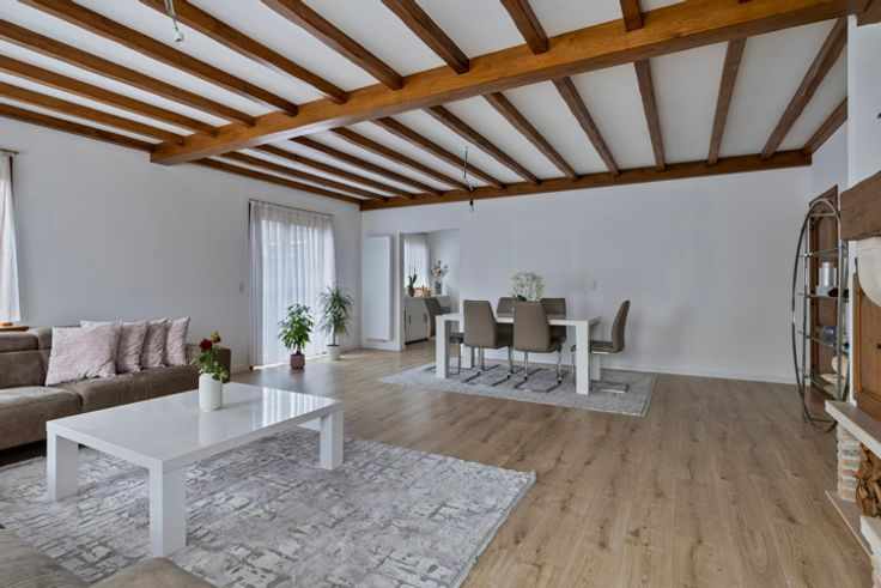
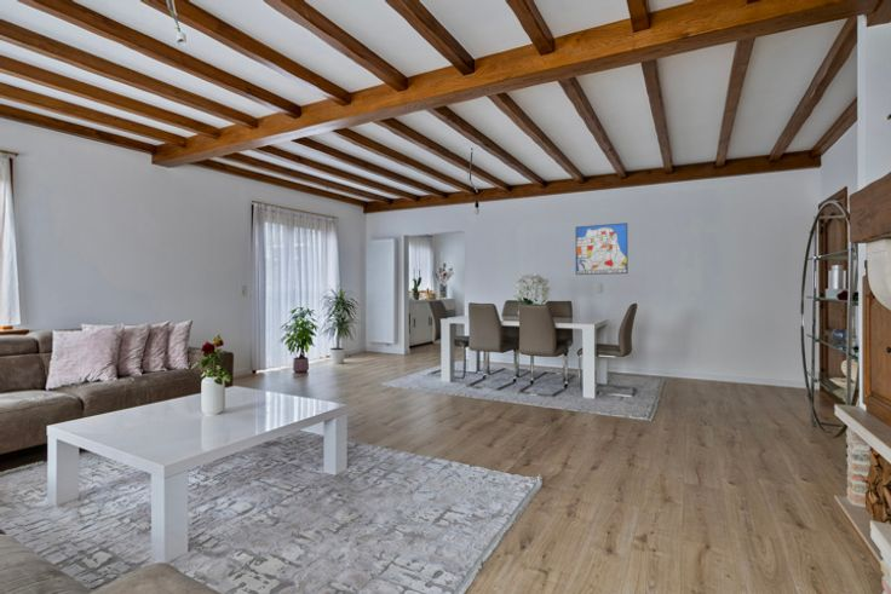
+ wall art [575,221,628,276]
